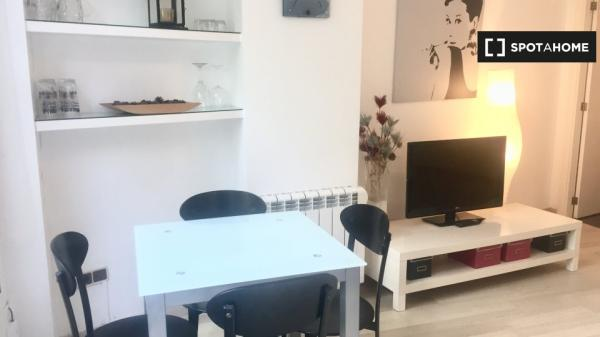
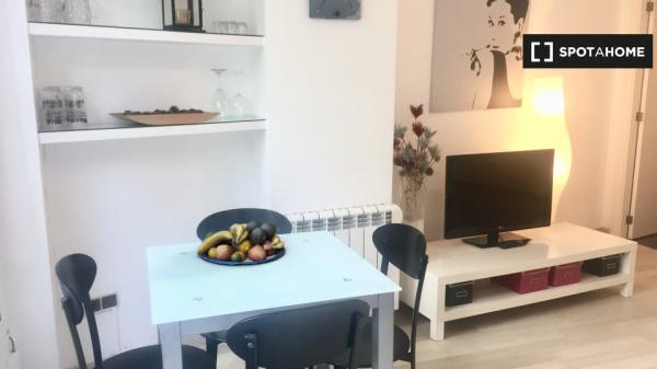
+ fruit bowl [196,220,286,266]
